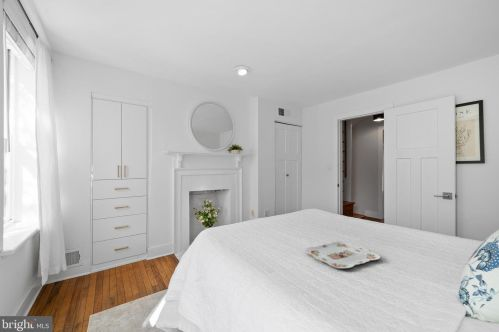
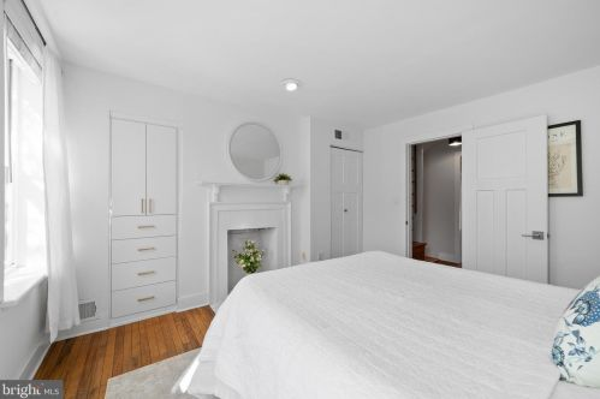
- serving tray [305,241,381,269]
